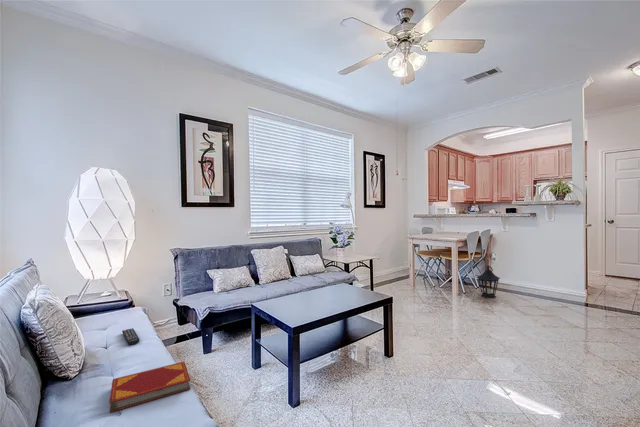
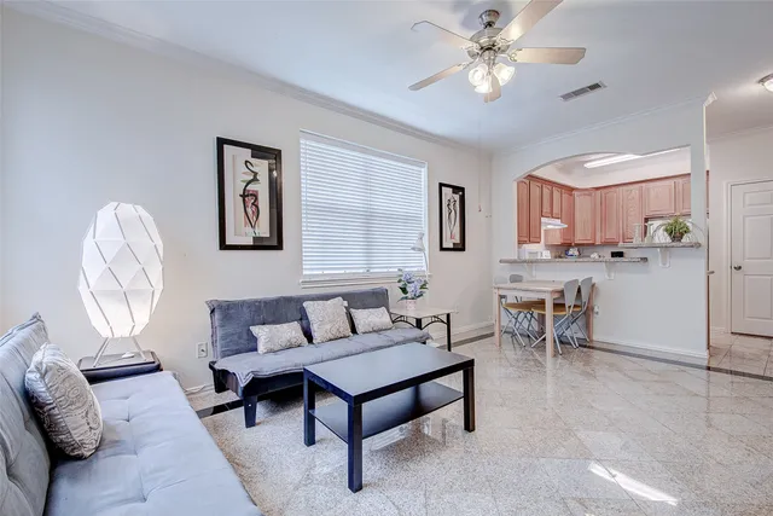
- remote control [121,327,141,346]
- hardback book [108,361,192,414]
- lantern [476,264,501,299]
